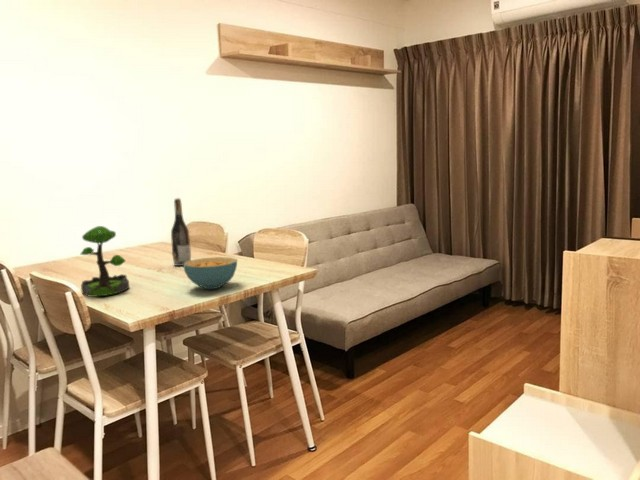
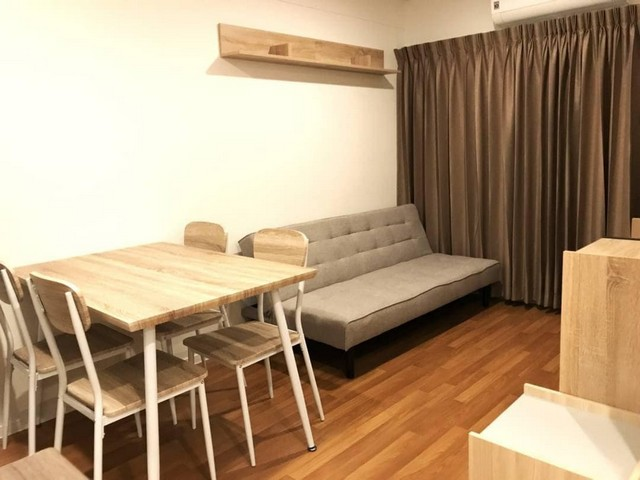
- plant [80,225,130,298]
- cereal bowl [182,256,238,290]
- wine bottle [170,197,192,267]
